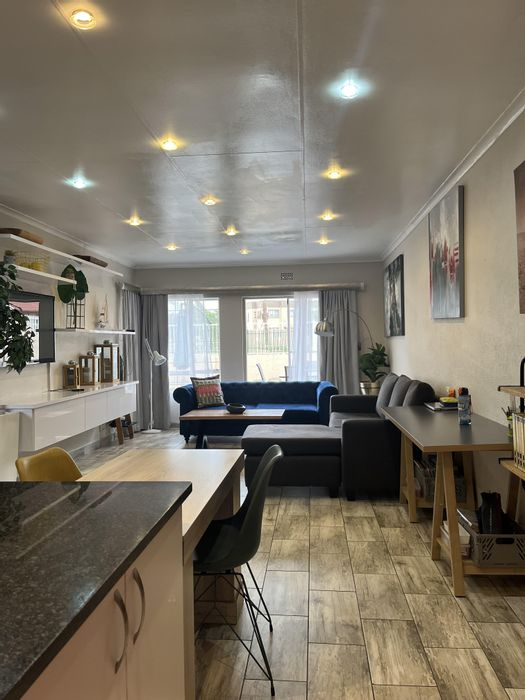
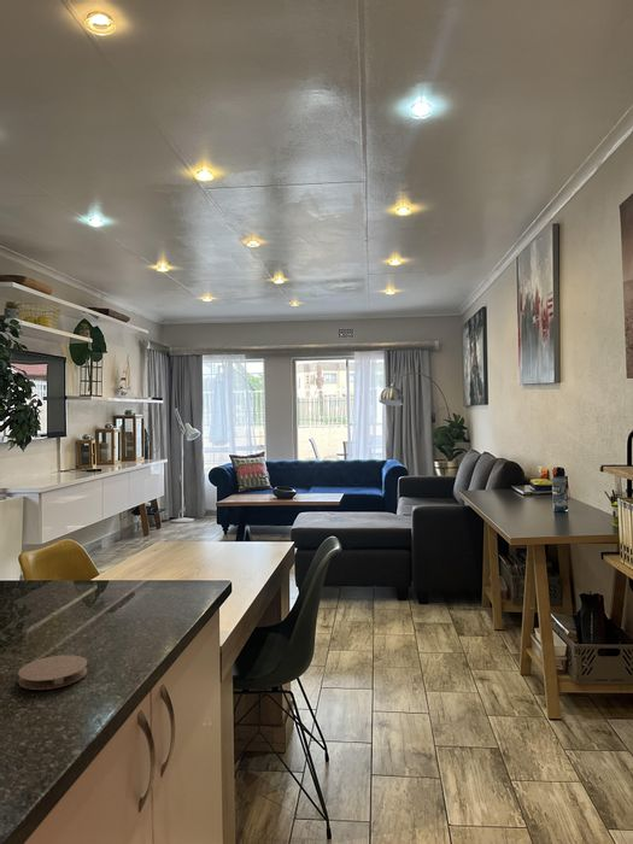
+ coaster [17,653,88,691]
